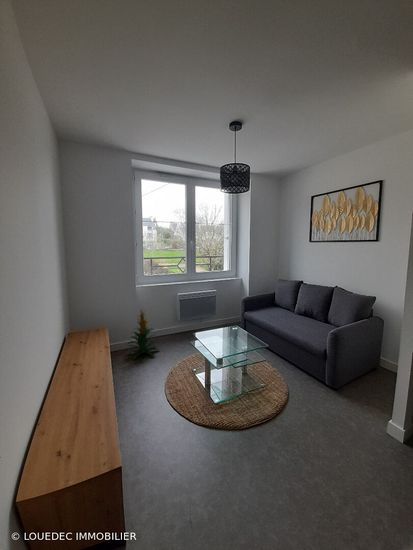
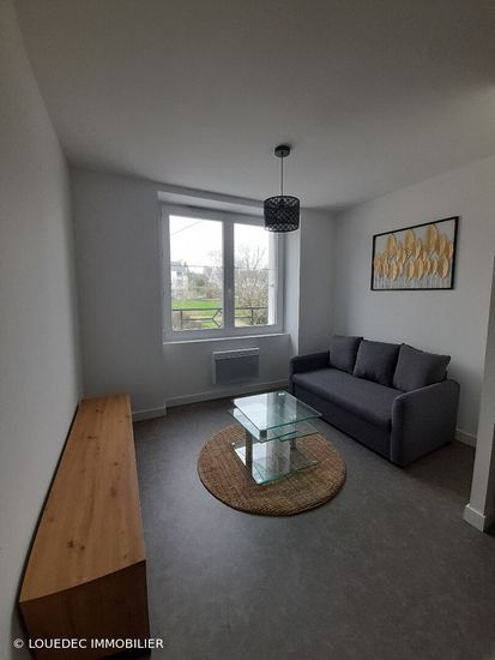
- indoor plant [126,306,160,360]
